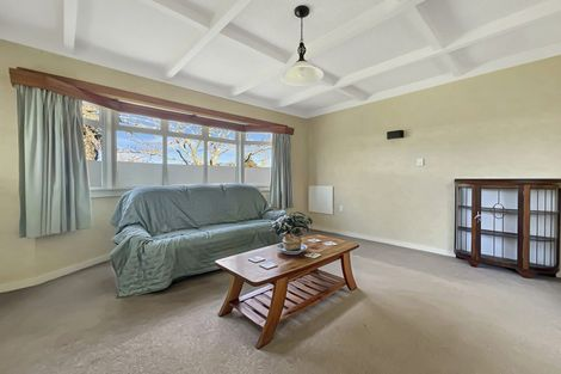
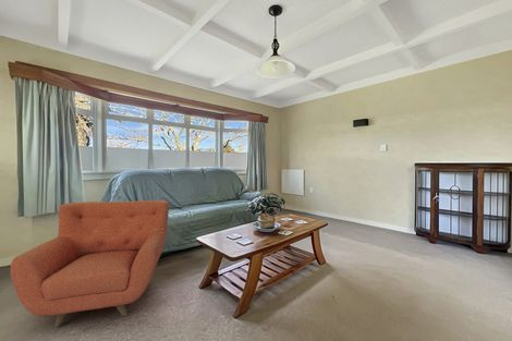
+ armchair [10,199,170,329]
